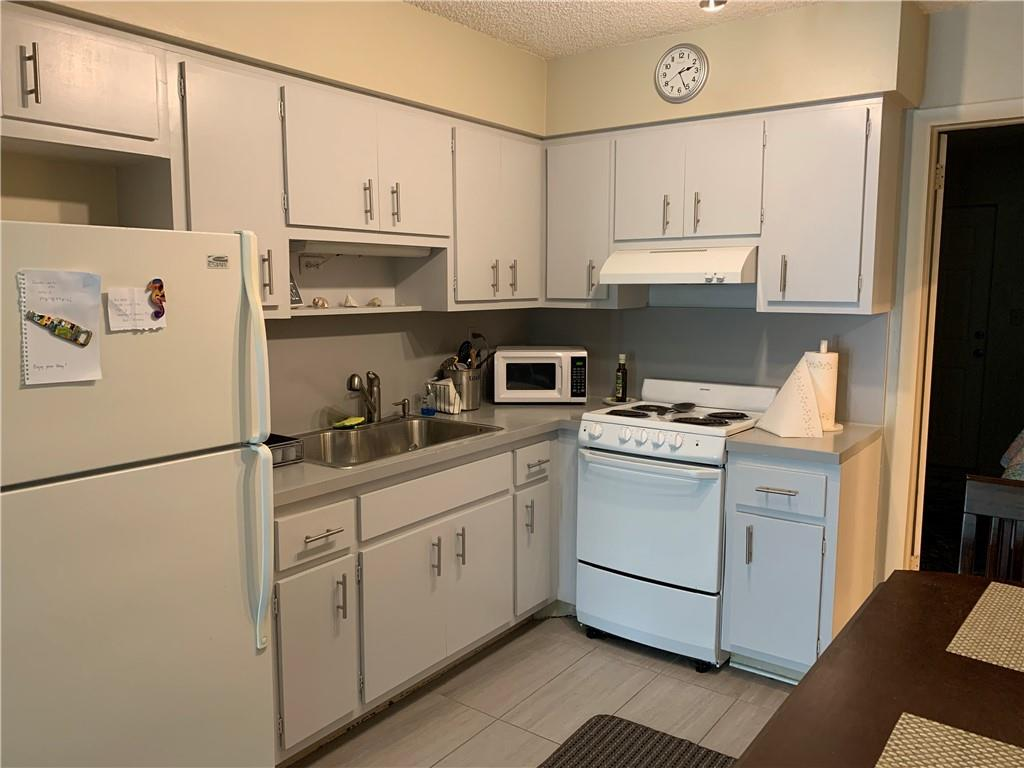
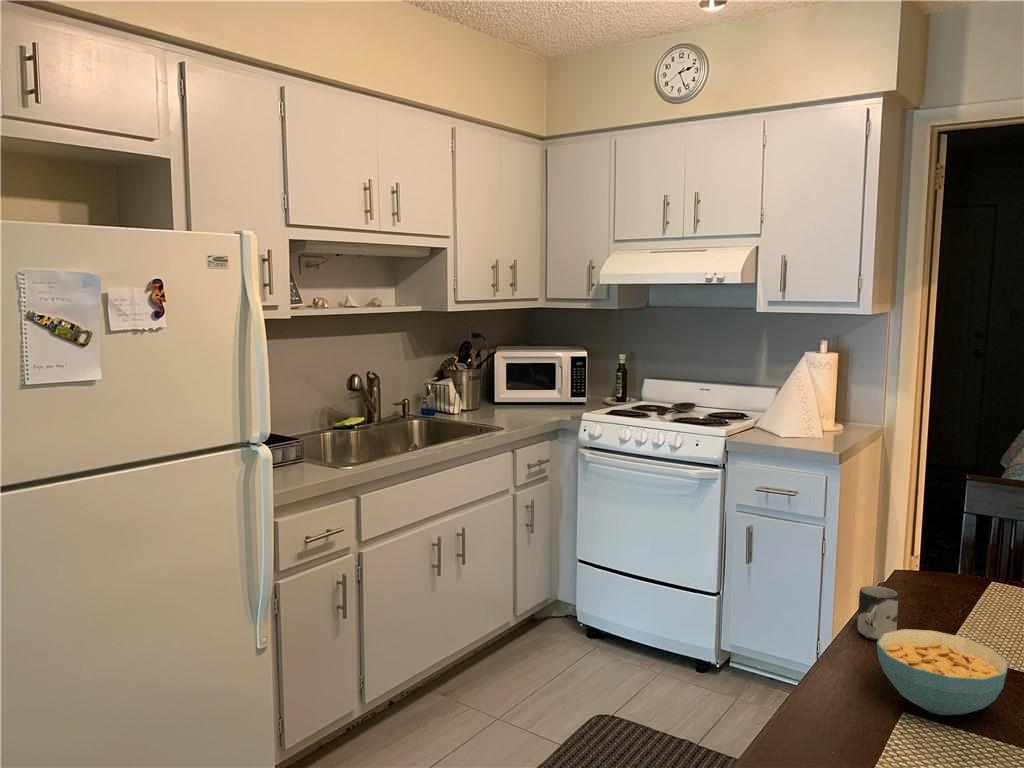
+ cereal bowl [876,628,1010,717]
+ cup [857,585,899,642]
